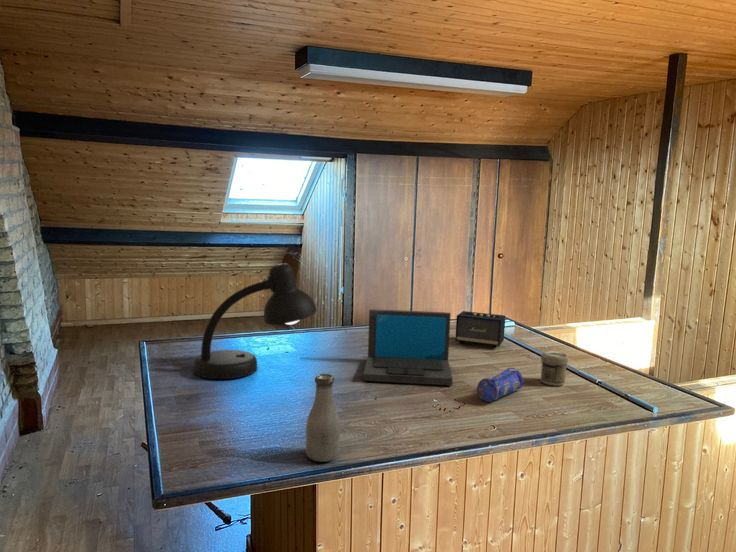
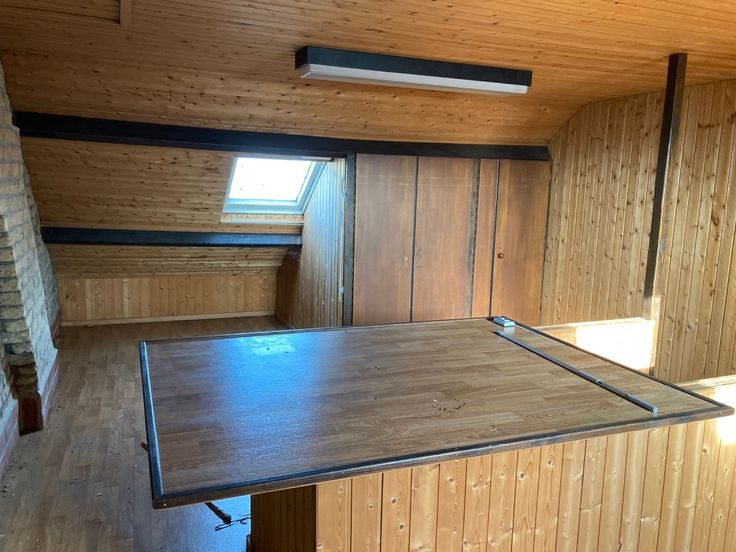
- jar [540,350,569,387]
- bottle [305,373,341,463]
- desk lamp [193,262,318,380]
- speaker [454,310,506,349]
- pencil case [476,367,524,403]
- laptop [362,308,453,386]
